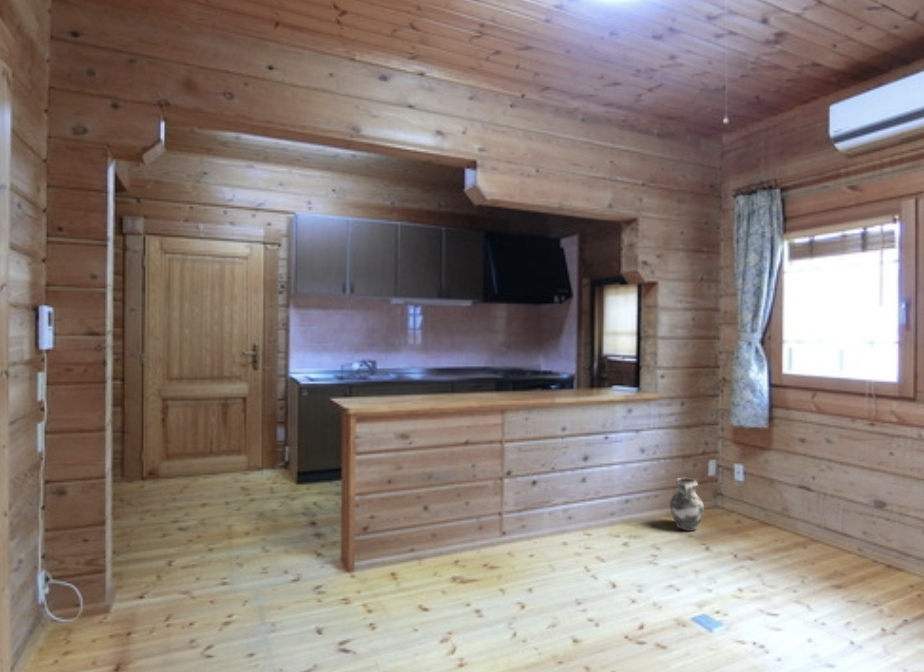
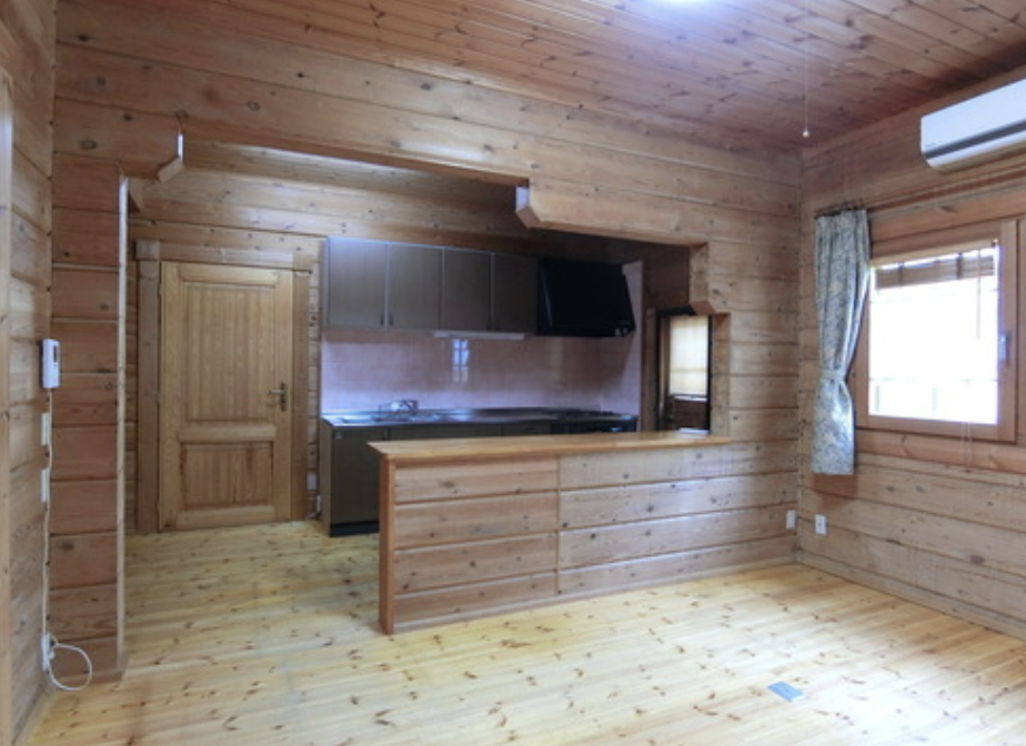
- ceramic jug [669,477,705,532]
